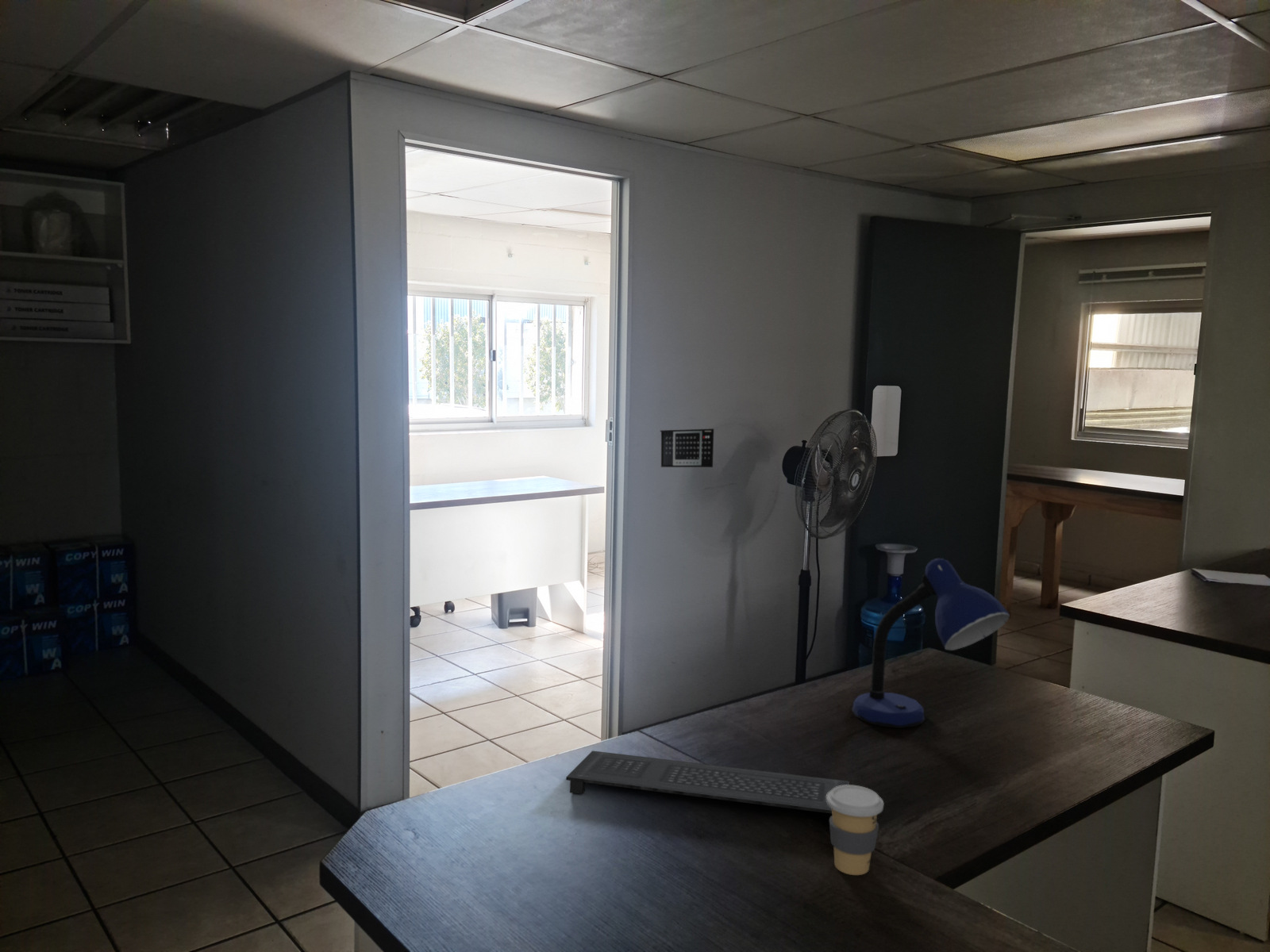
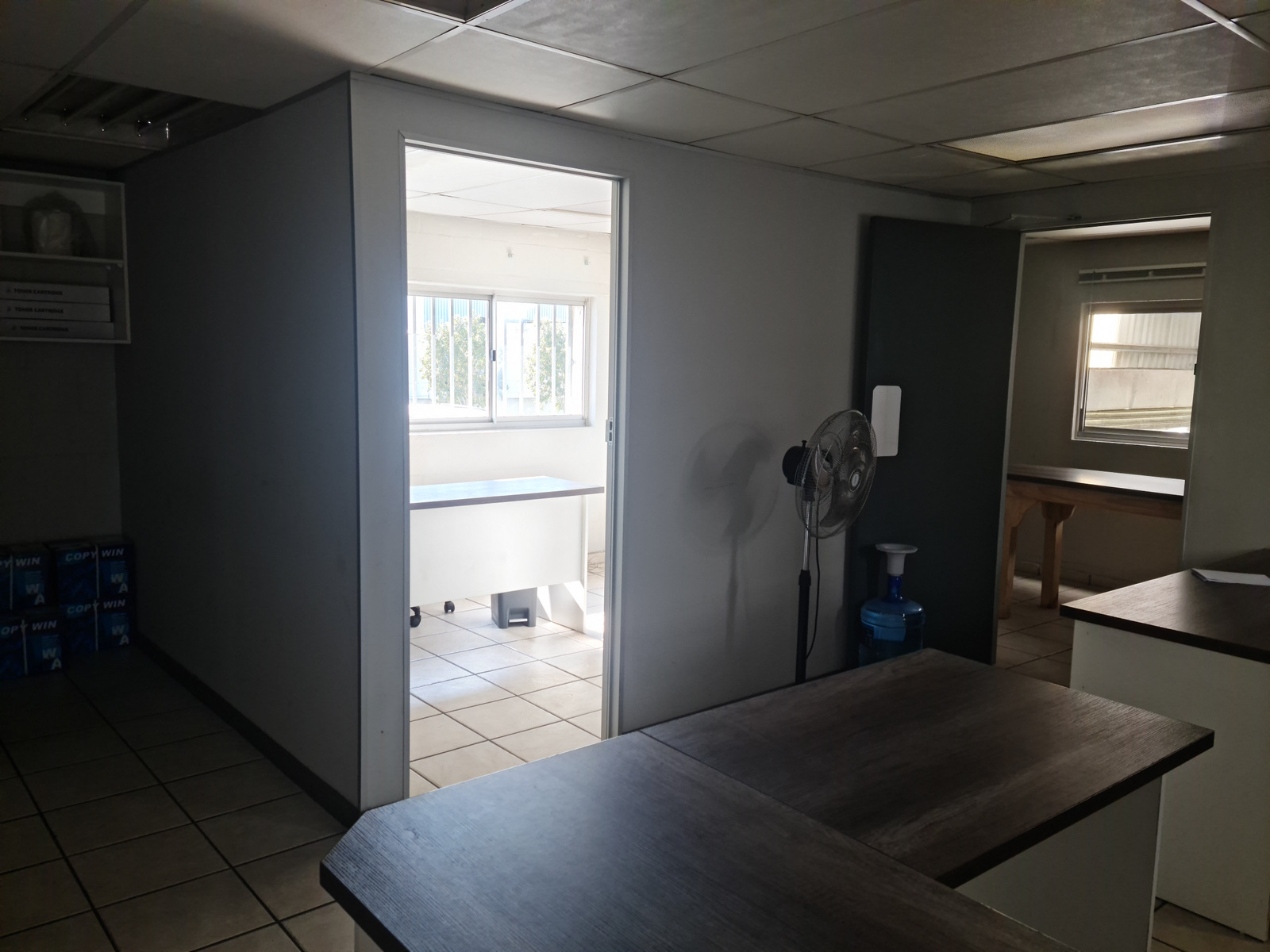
- coffee cup [826,784,884,876]
- desk lamp [851,558,1010,729]
- keyboard [565,750,850,814]
- calendar [660,428,714,468]
